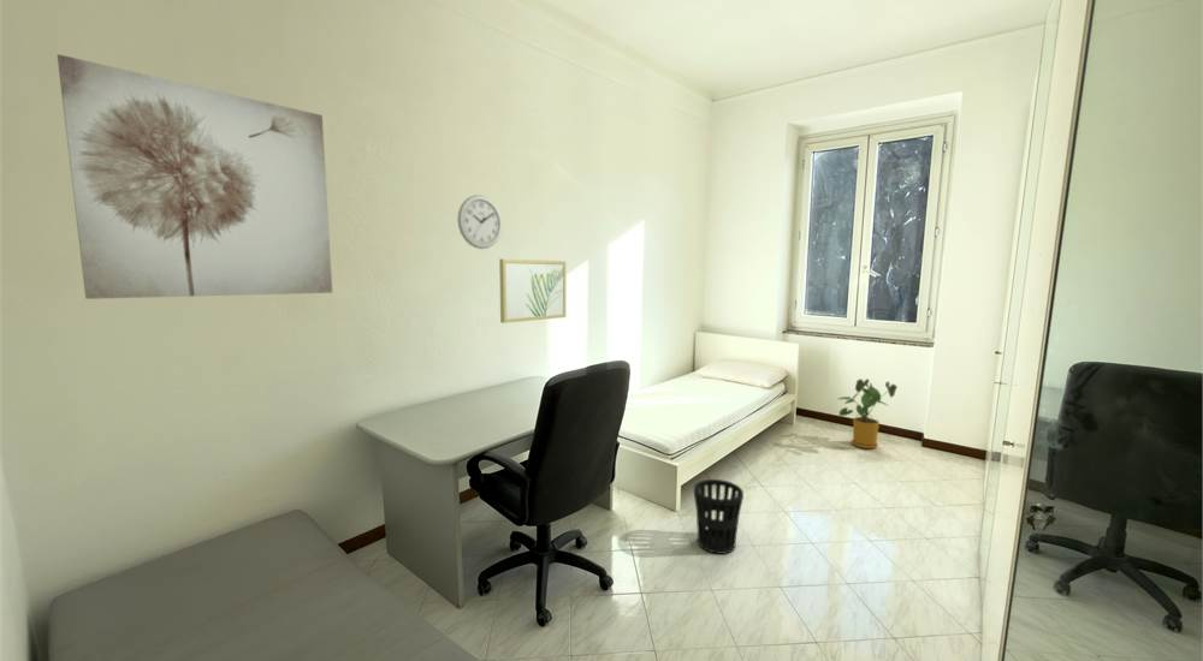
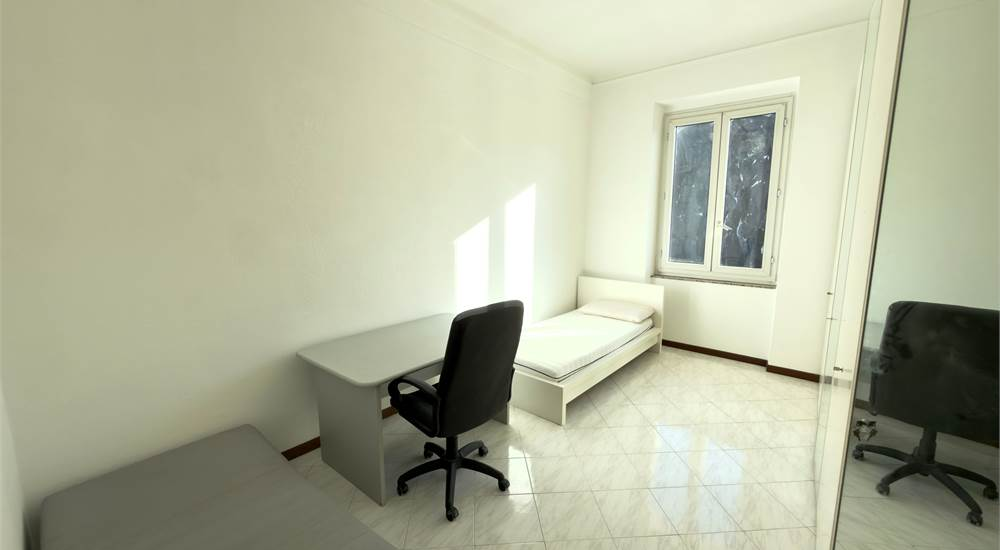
- wall art [57,53,333,300]
- wastebasket [693,478,745,555]
- house plant [837,377,899,449]
- wall art [498,258,567,324]
- wall clock [456,193,503,250]
